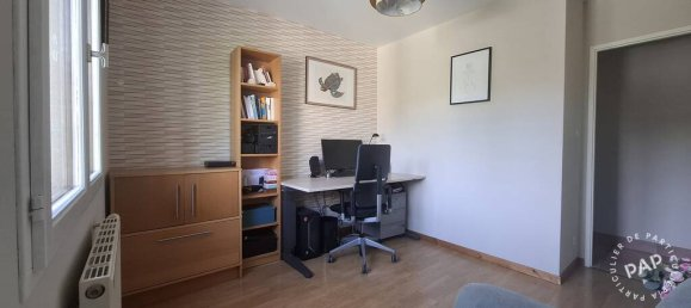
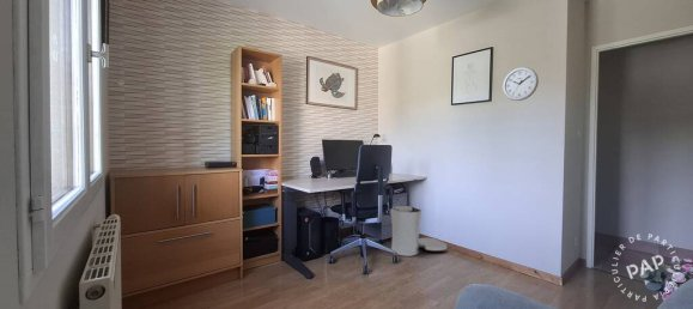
+ trash can [390,205,448,258]
+ wall clock [501,66,540,102]
